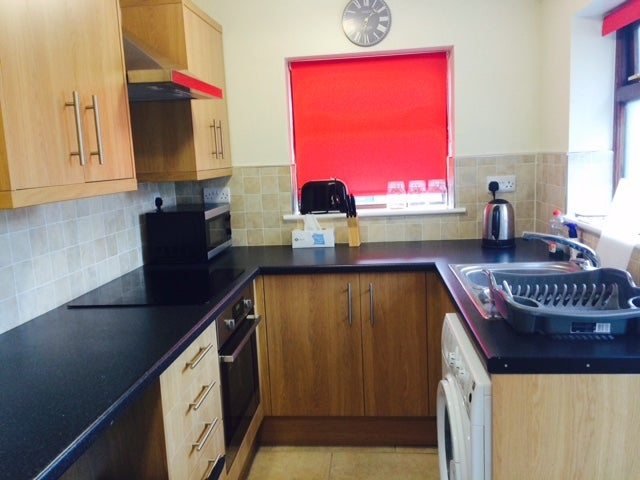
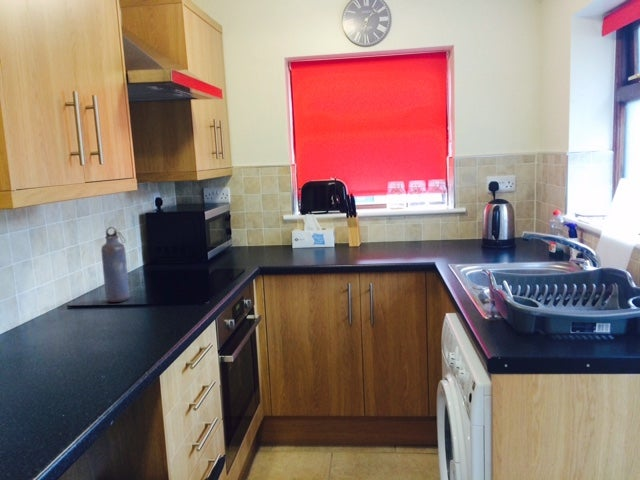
+ water bottle [100,226,130,303]
